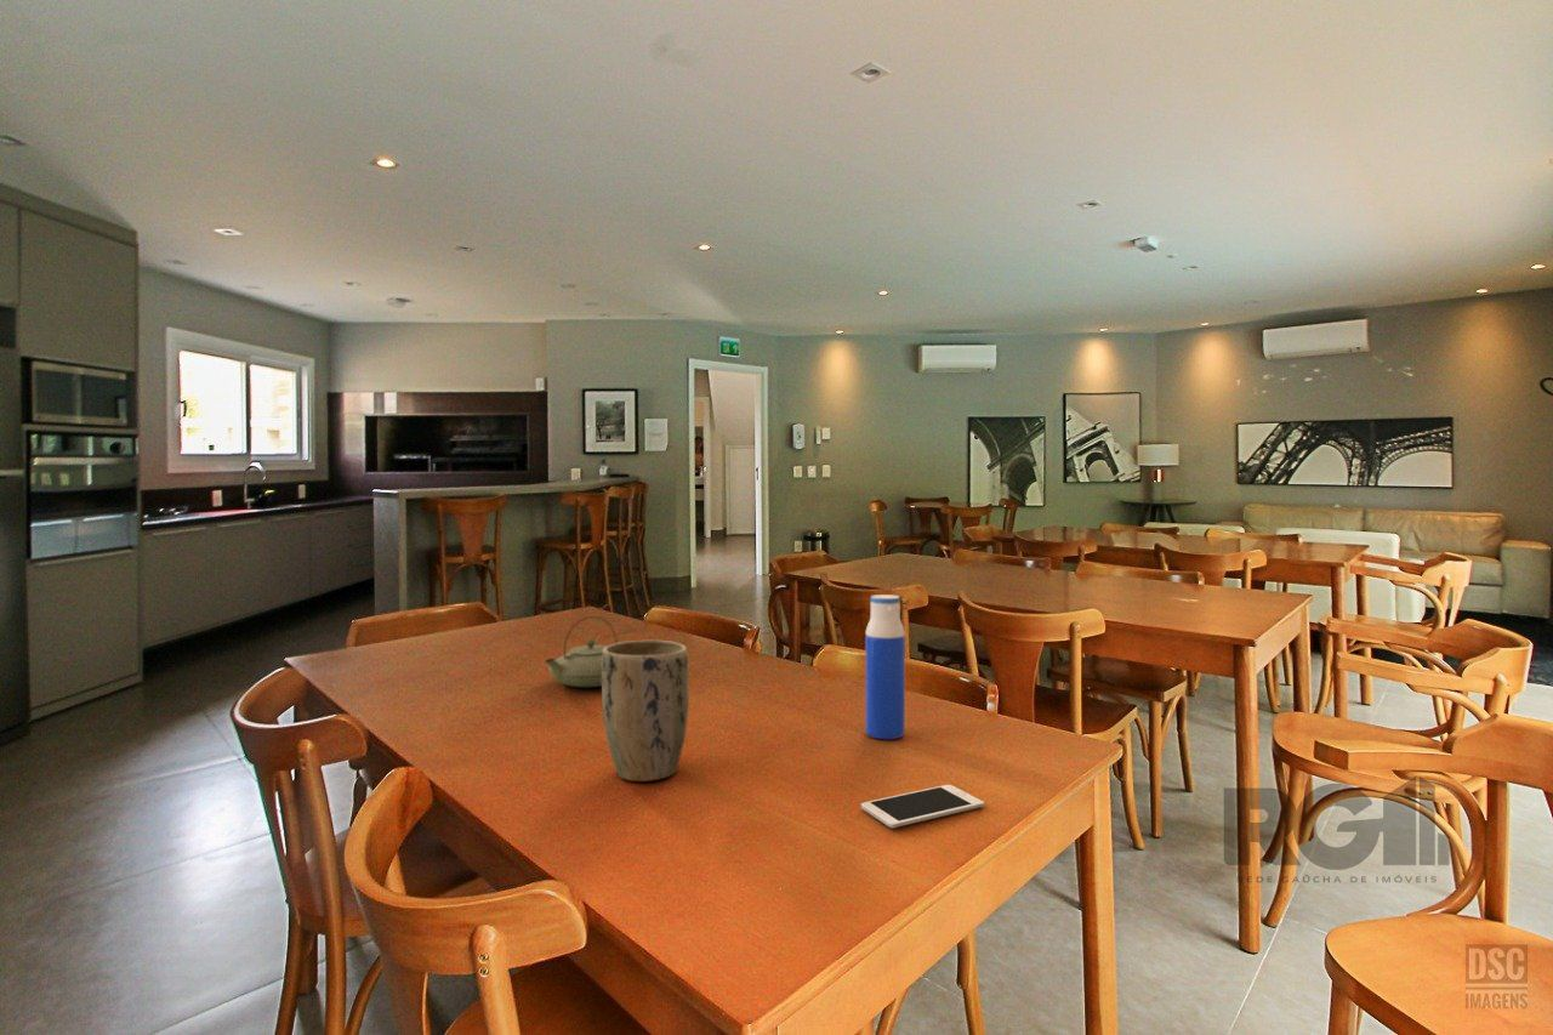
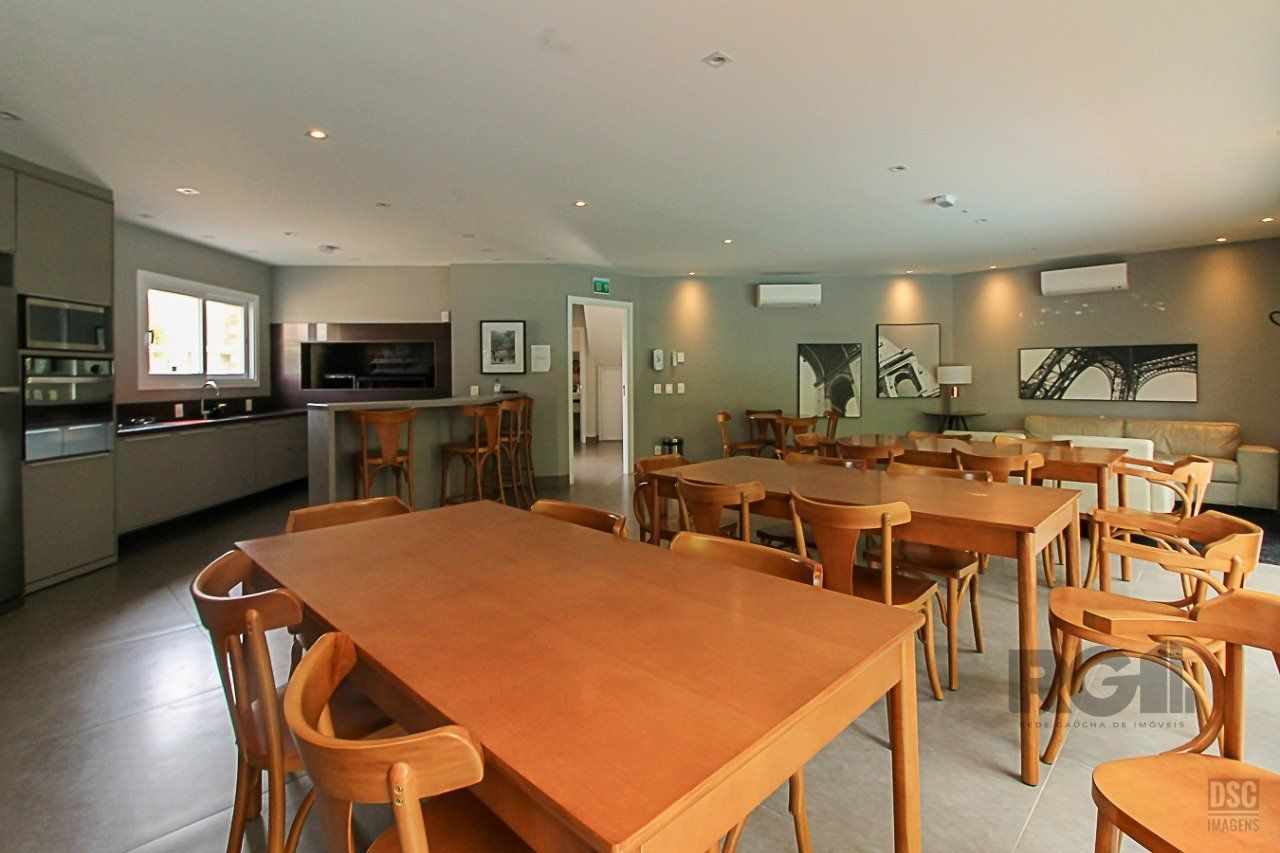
- water bottle [864,593,906,740]
- plant pot [601,639,690,783]
- cell phone [860,784,985,829]
- teapot [544,615,619,688]
